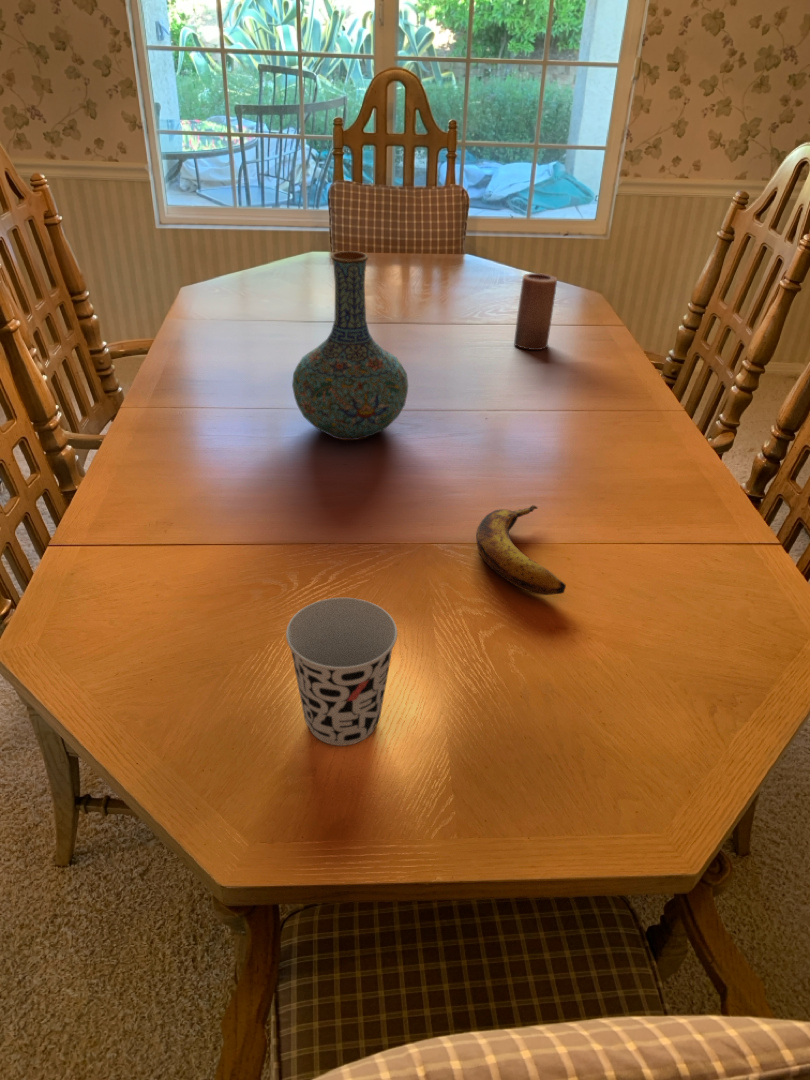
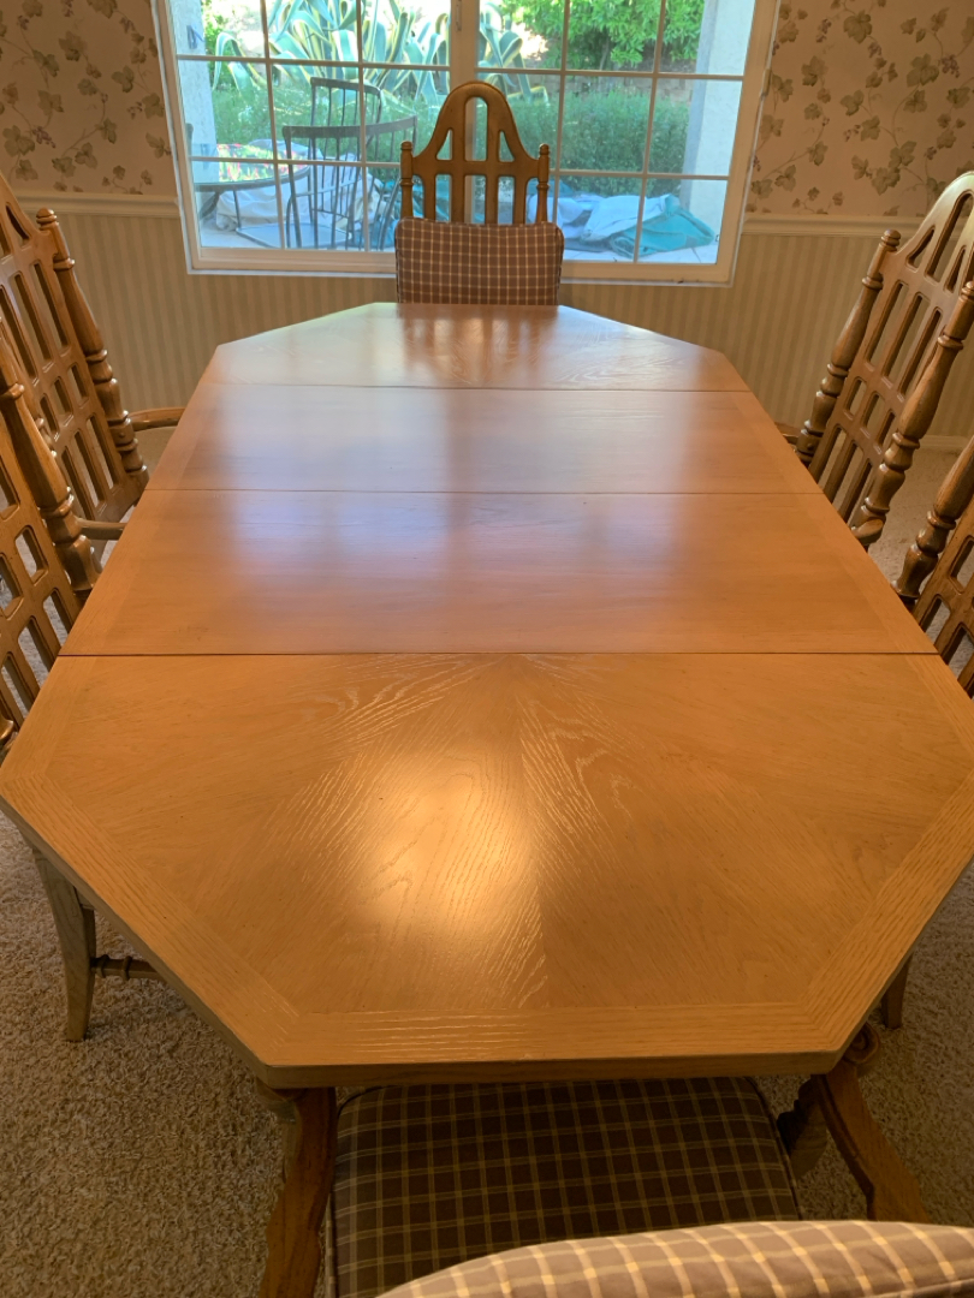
- vase [291,250,409,441]
- banana [475,504,567,596]
- cup [285,597,398,747]
- candle [513,272,558,351]
